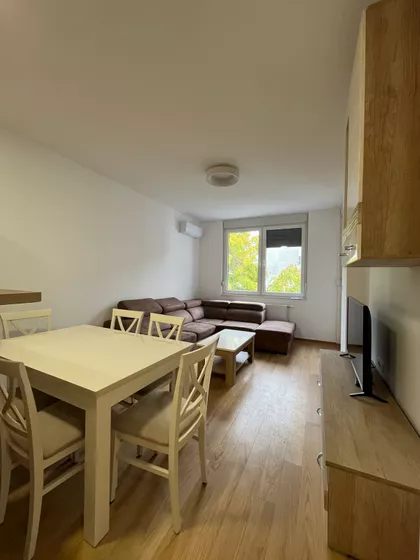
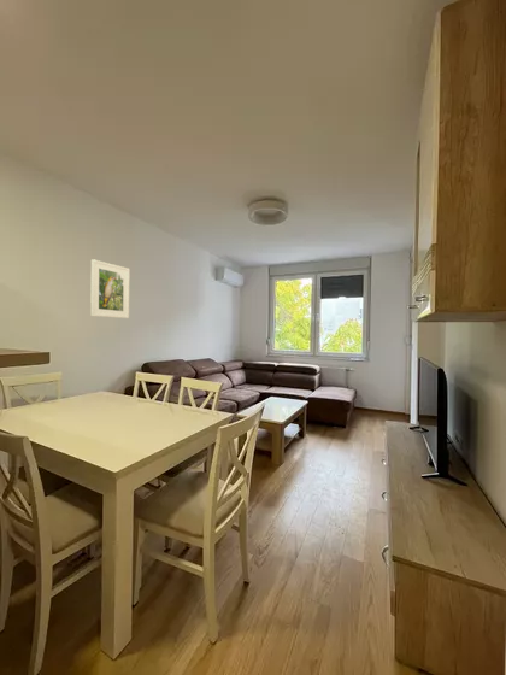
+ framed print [89,258,130,319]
